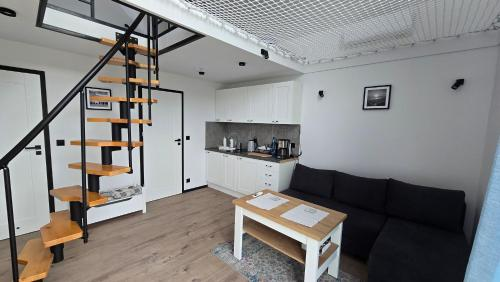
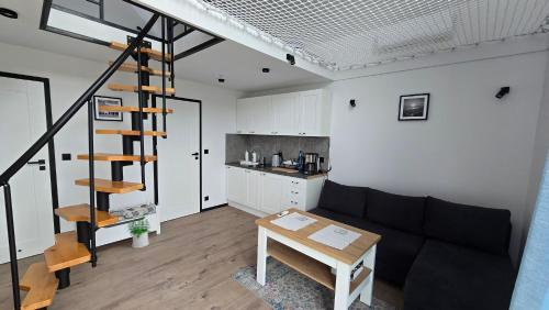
+ potted plant [126,215,152,250]
